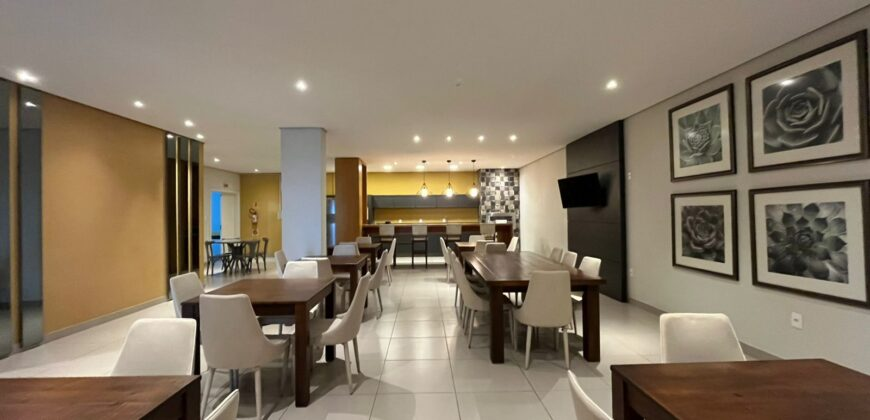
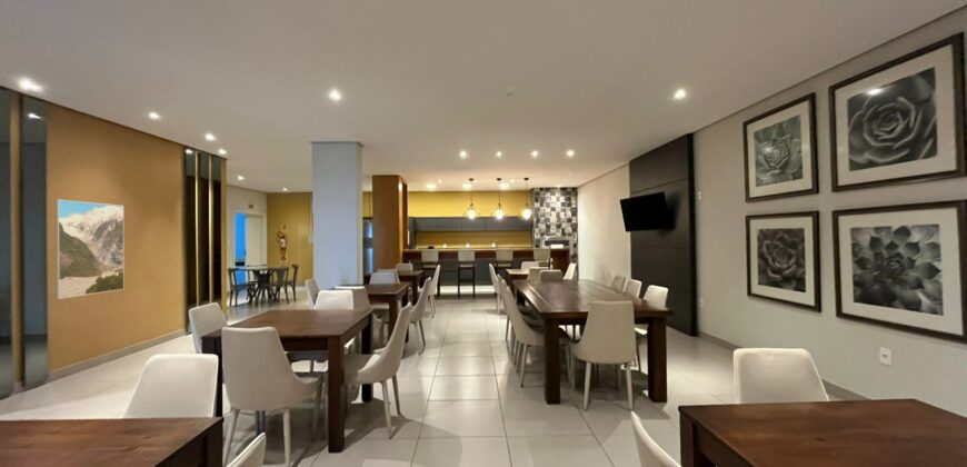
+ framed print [54,199,126,300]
